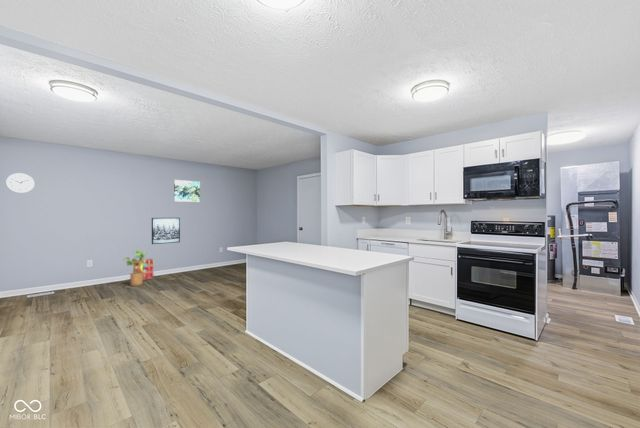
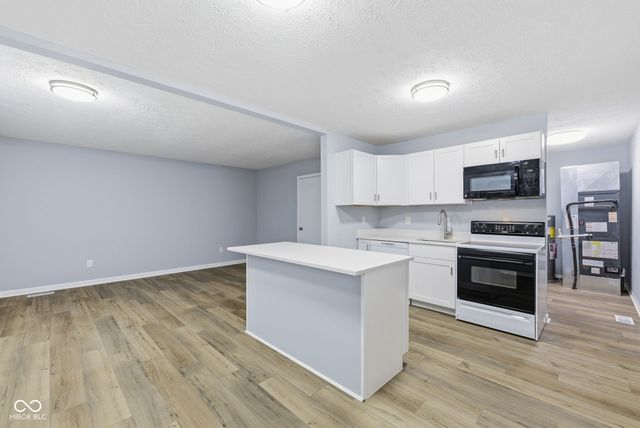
- wall clock [4,172,36,194]
- house plant [122,249,148,287]
- wall art [173,179,201,203]
- wall art [151,217,181,245]
- product box [132,258,154,281]
